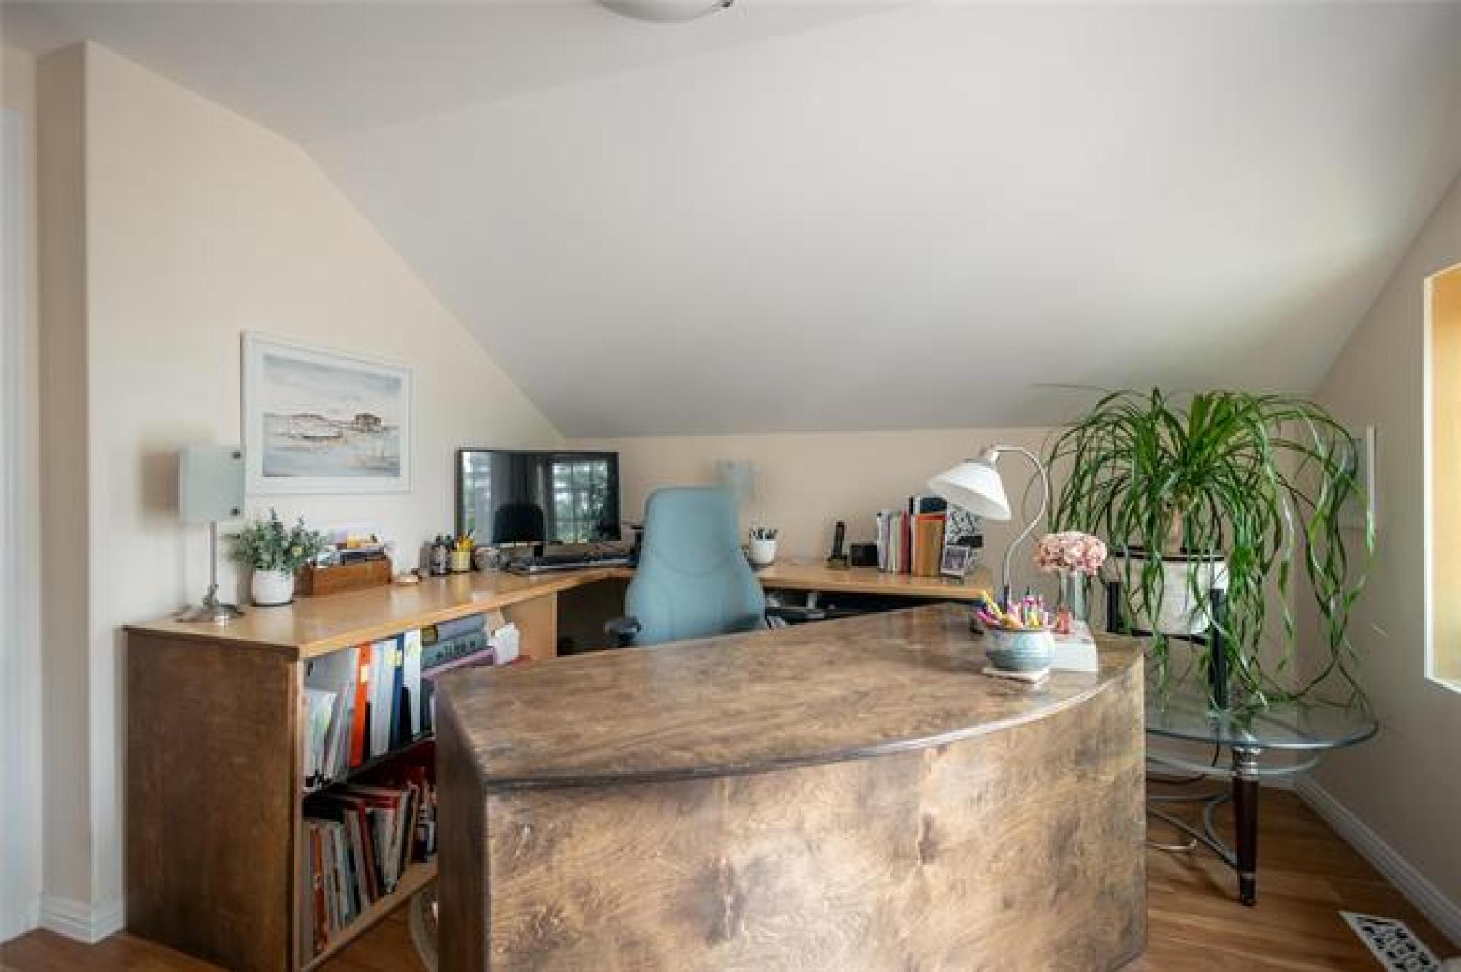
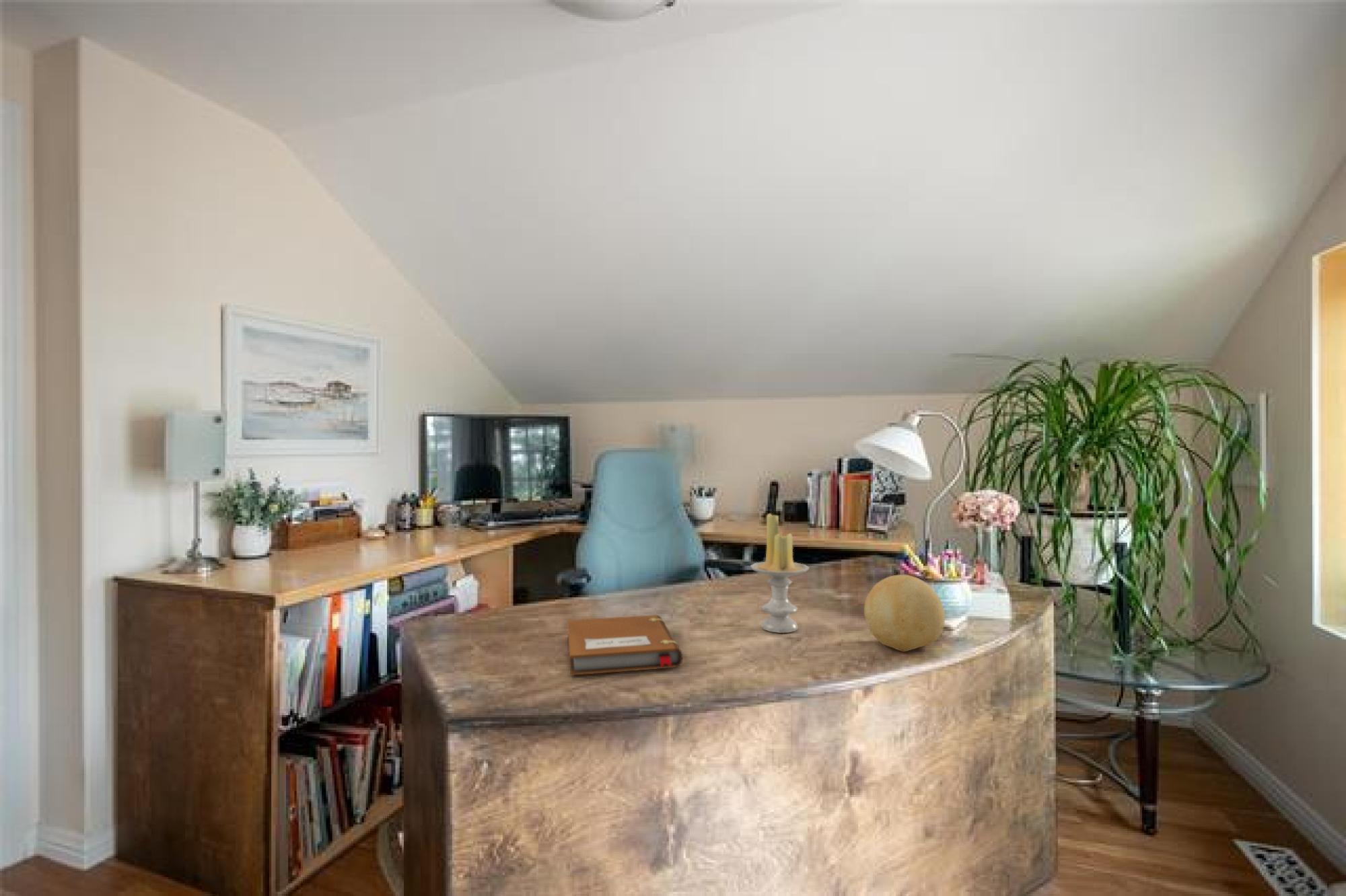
+ notebook [567,614,683,676]
+ candle [750,513,810,634]
+ decorative ball [863,574,946,652]
